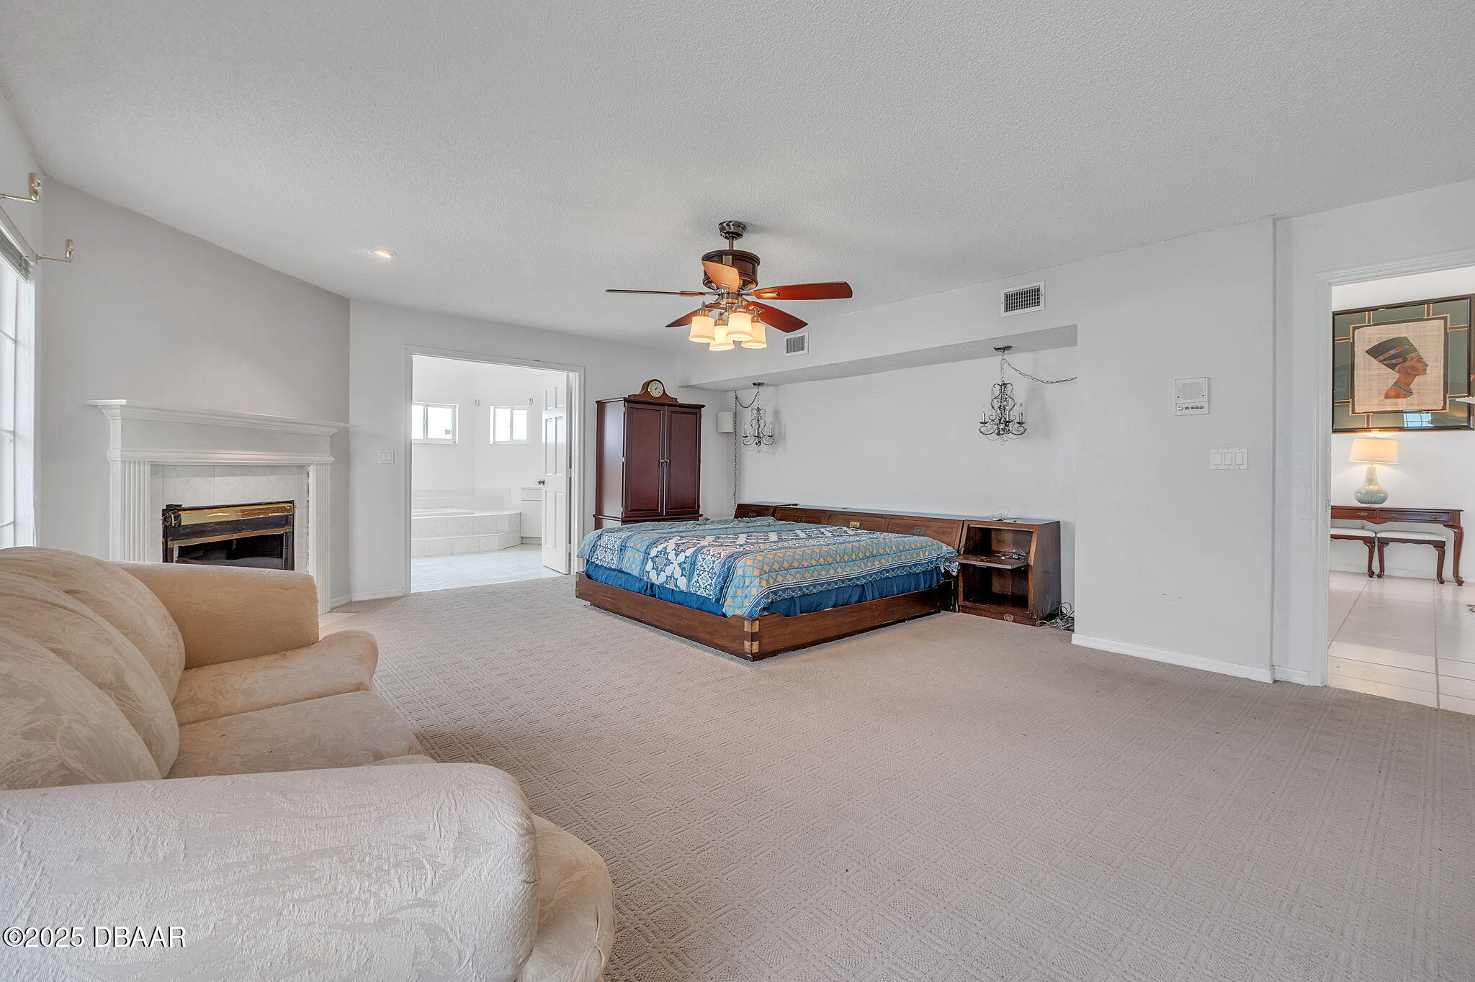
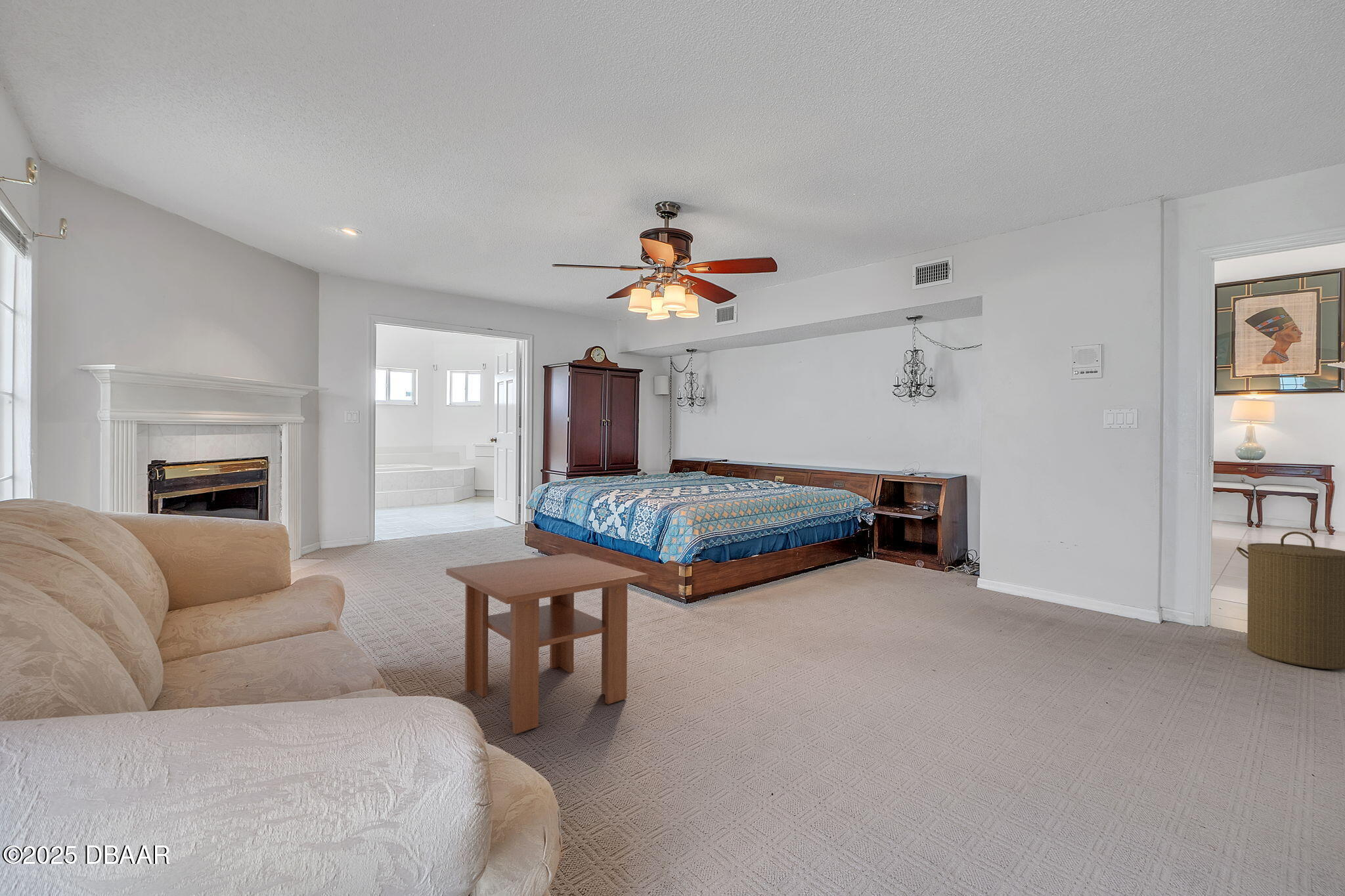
+ laundry hamper [1236,531,1345,670]
+ coffee table [445,553,649,735]
